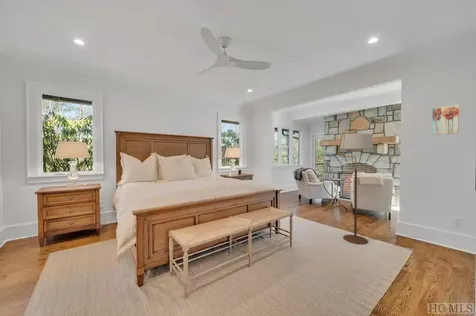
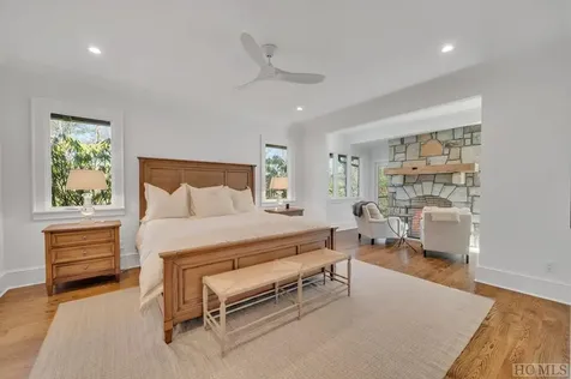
- wall art [431,103,460,136]
- floor lamp [338,128,374,245]
